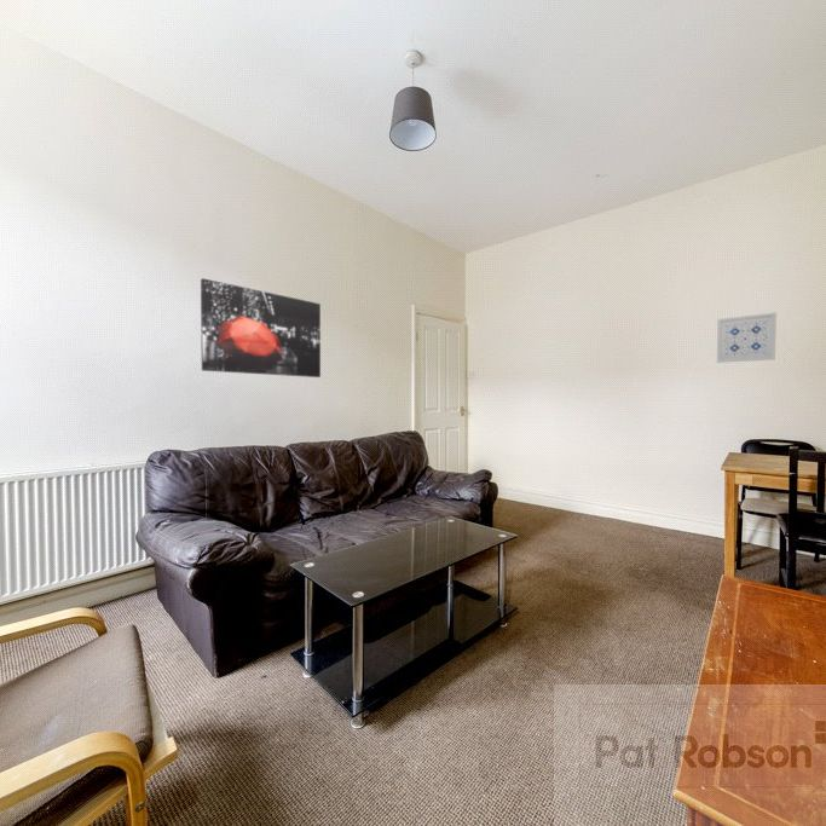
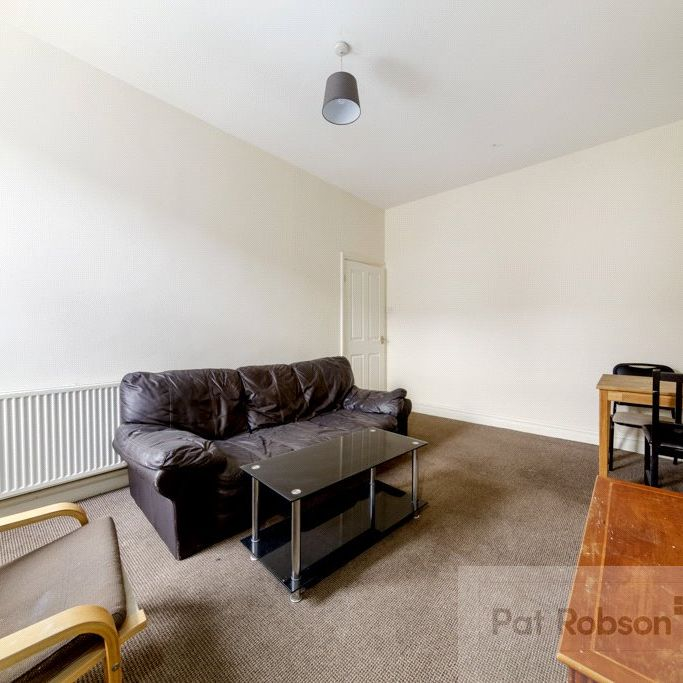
- wall art [200,277,322,379]
- wall art [716,312,778,364]
